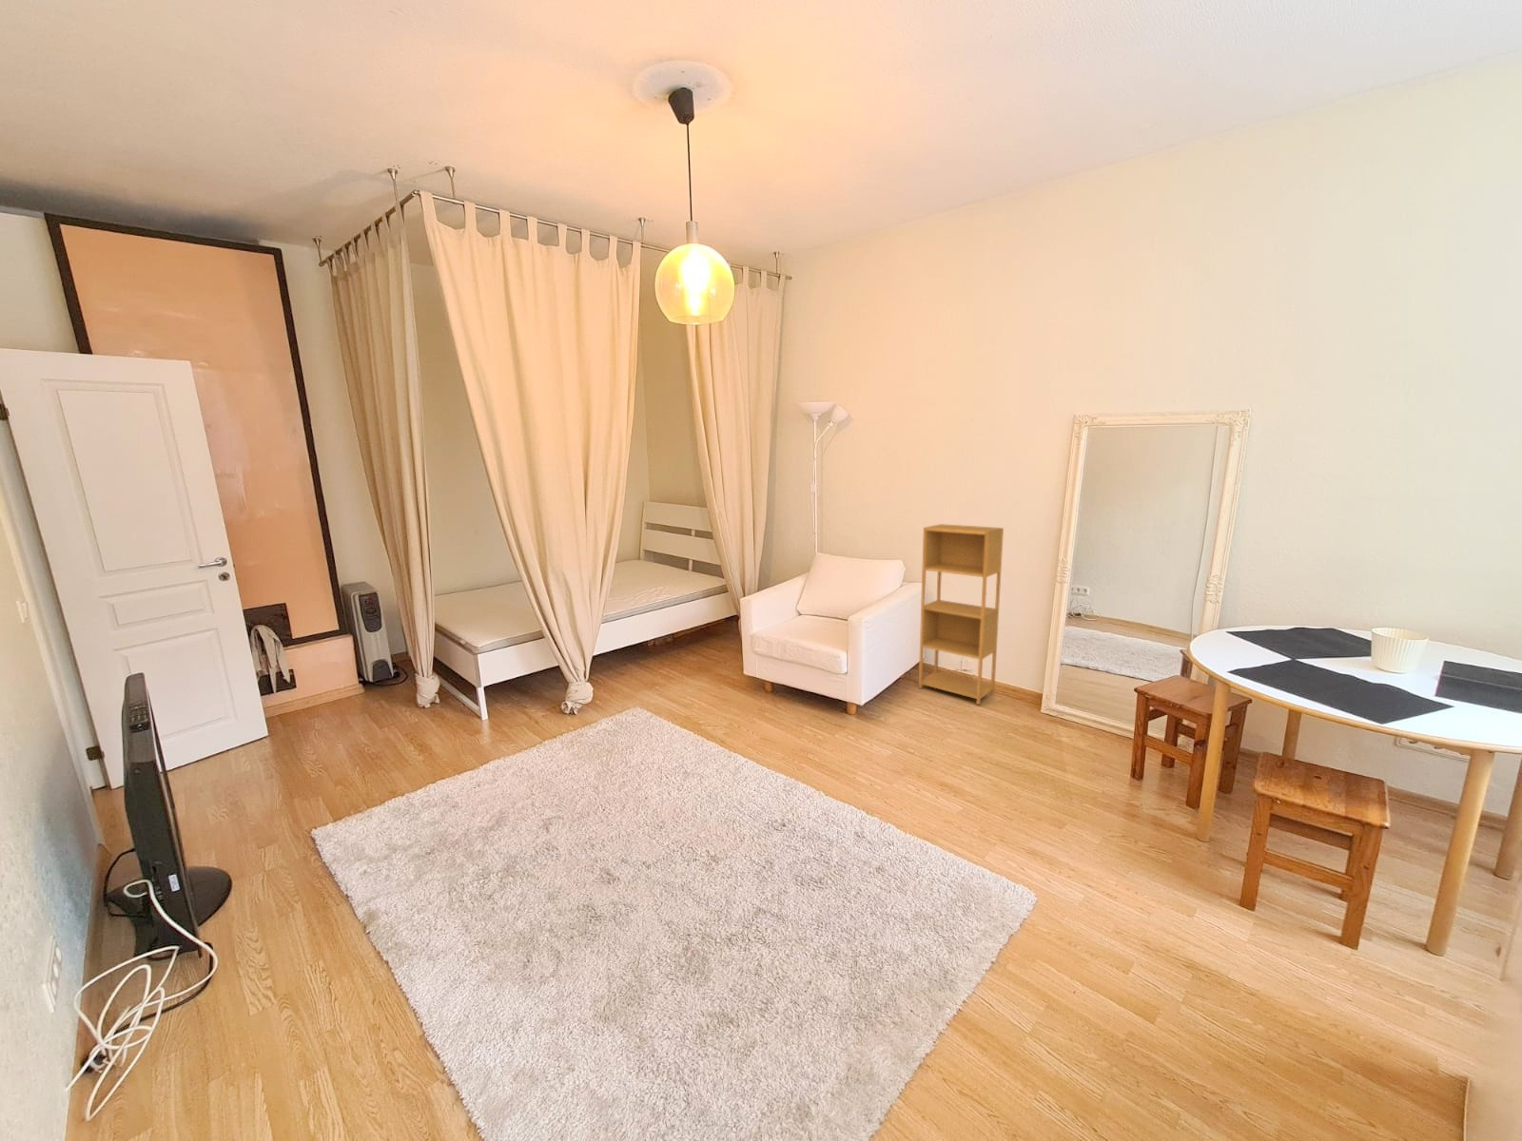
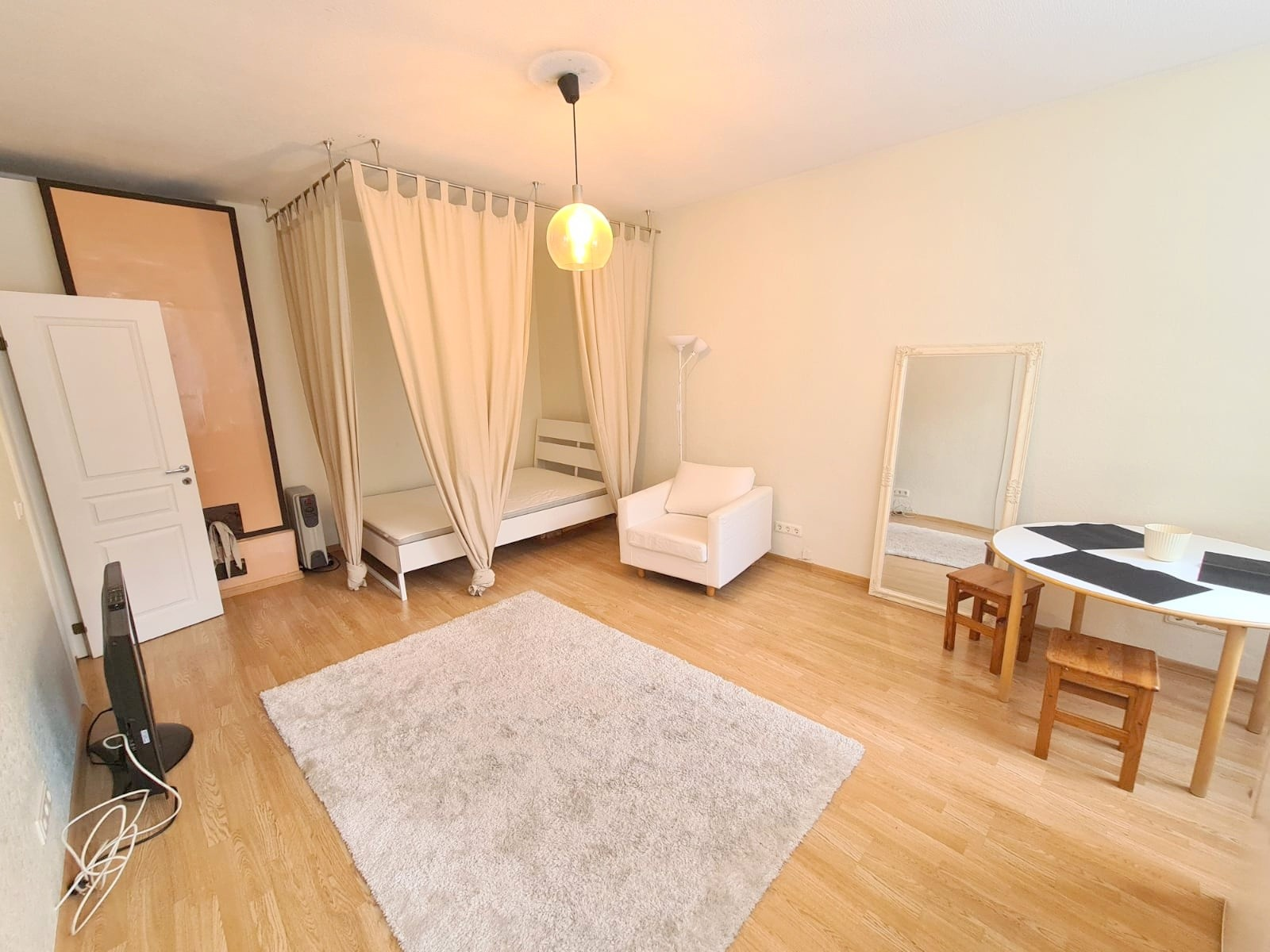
- shelving unit [918,523,1004,706]
